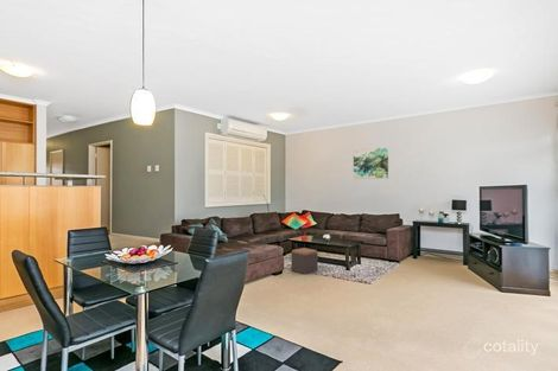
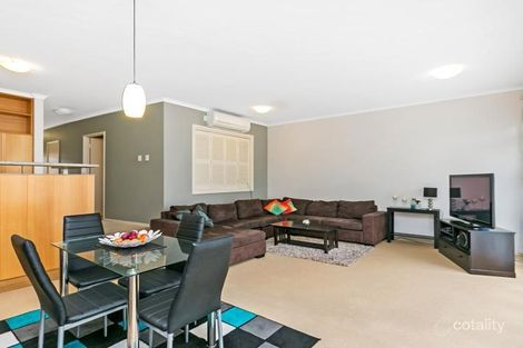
- footstool [291,247,319,275]
- wall art [353,147,389,180]
